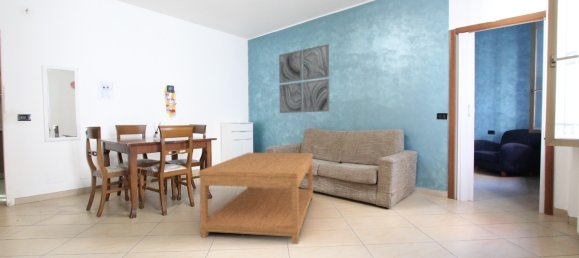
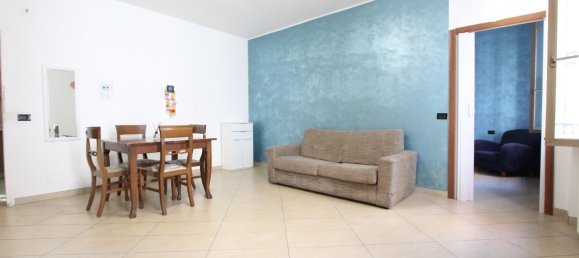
- wall art [278,43,330,114]
- coffee table [198,152,314,245]
